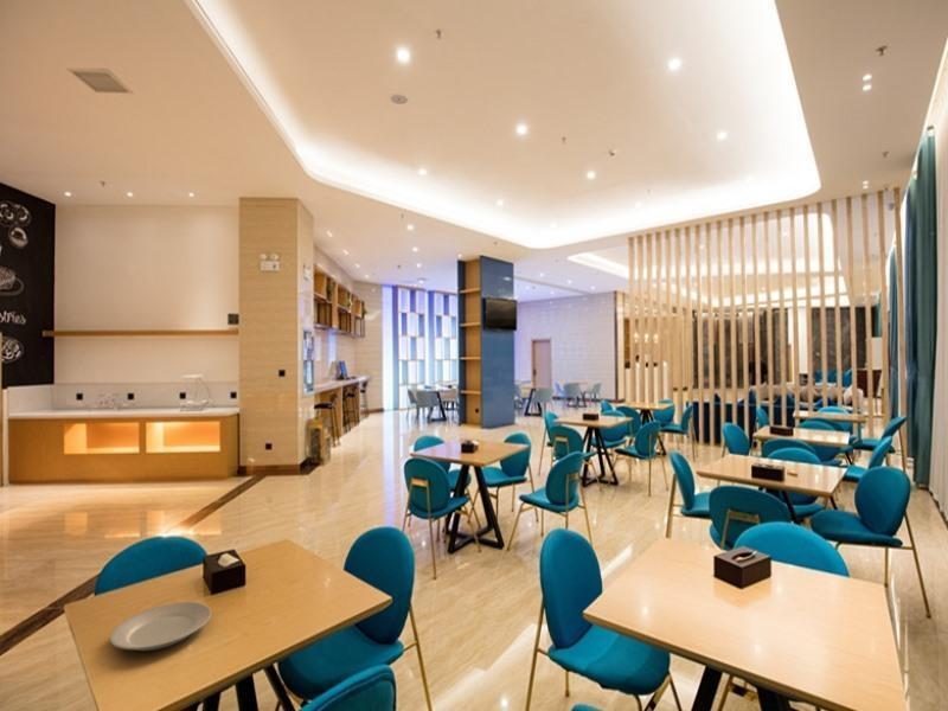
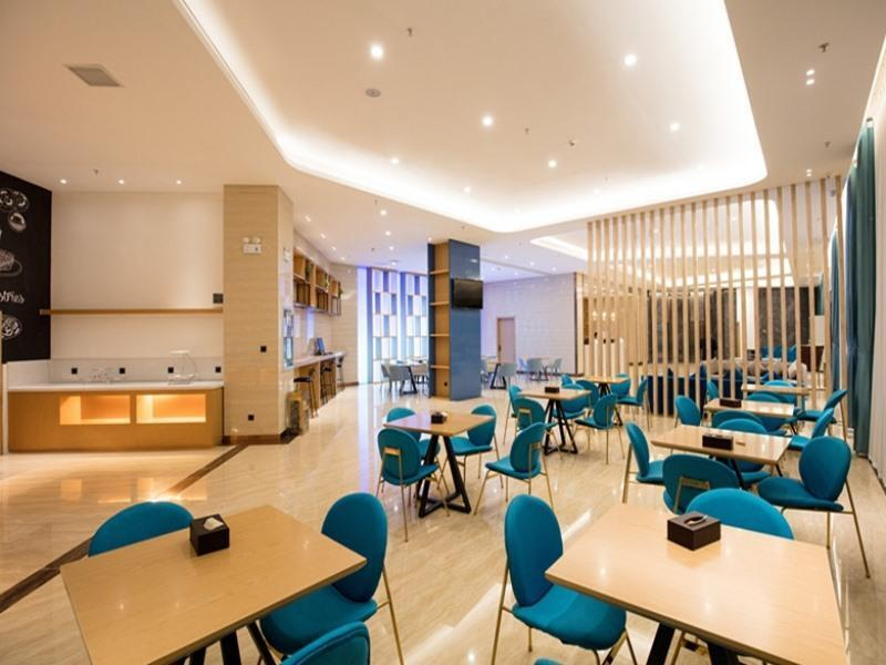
- plate [109,601,212,652]
